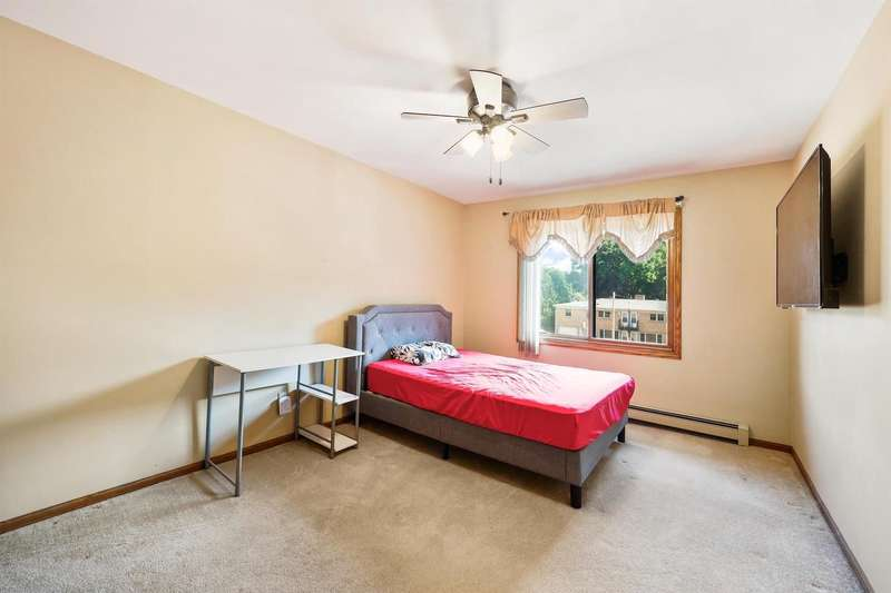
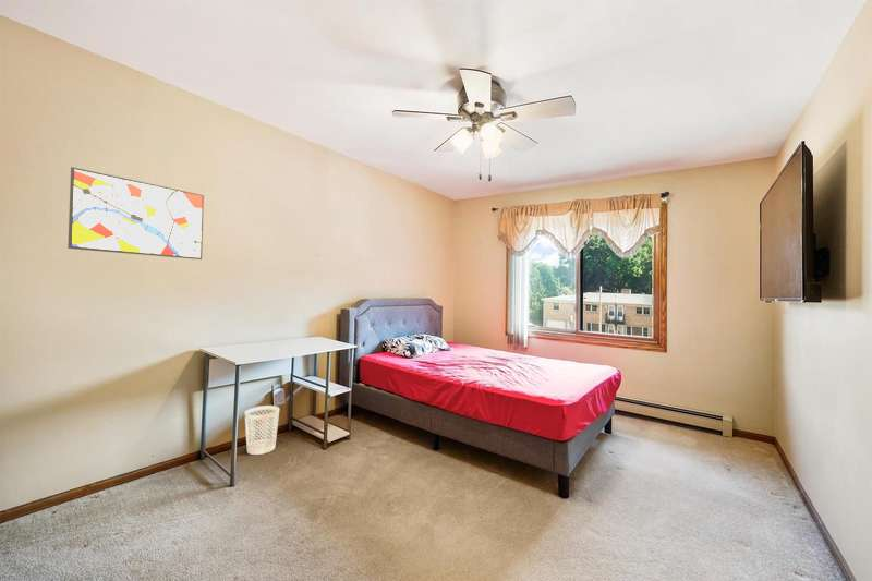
+ wall art [68,166,205,261]
+ wastebasket [244,404,280,456]
